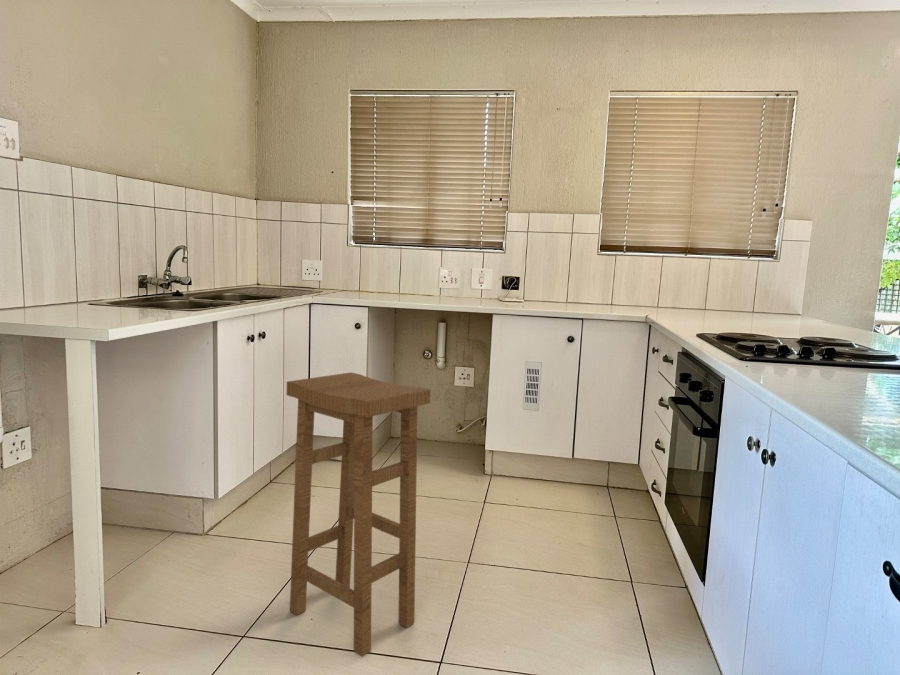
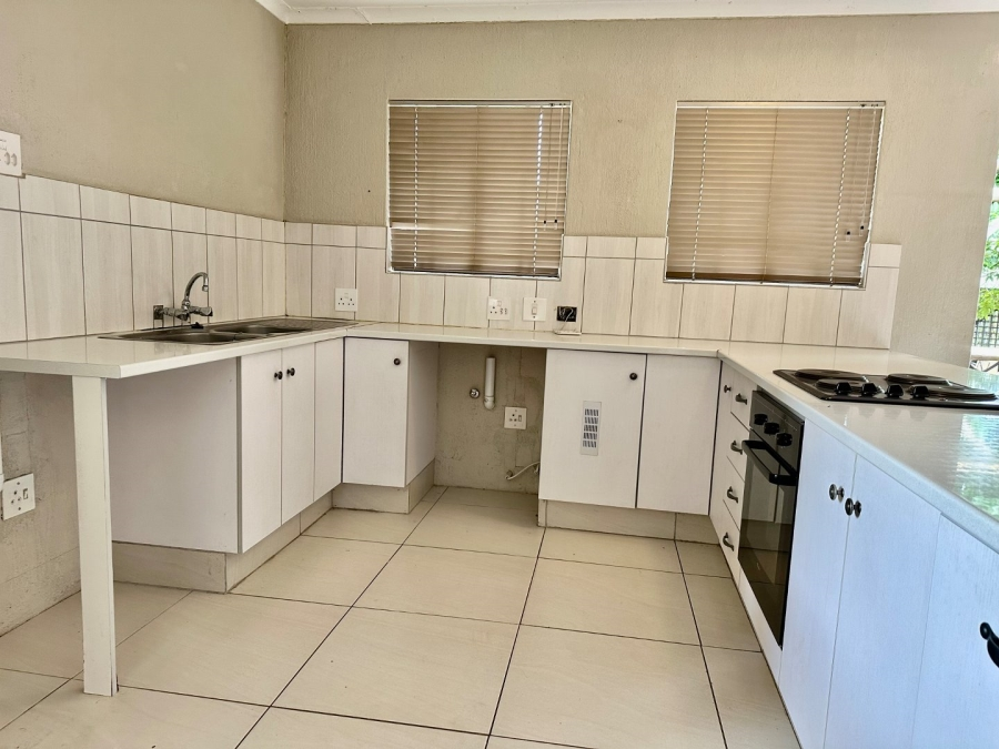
- bar stool [286,371,432,658]
